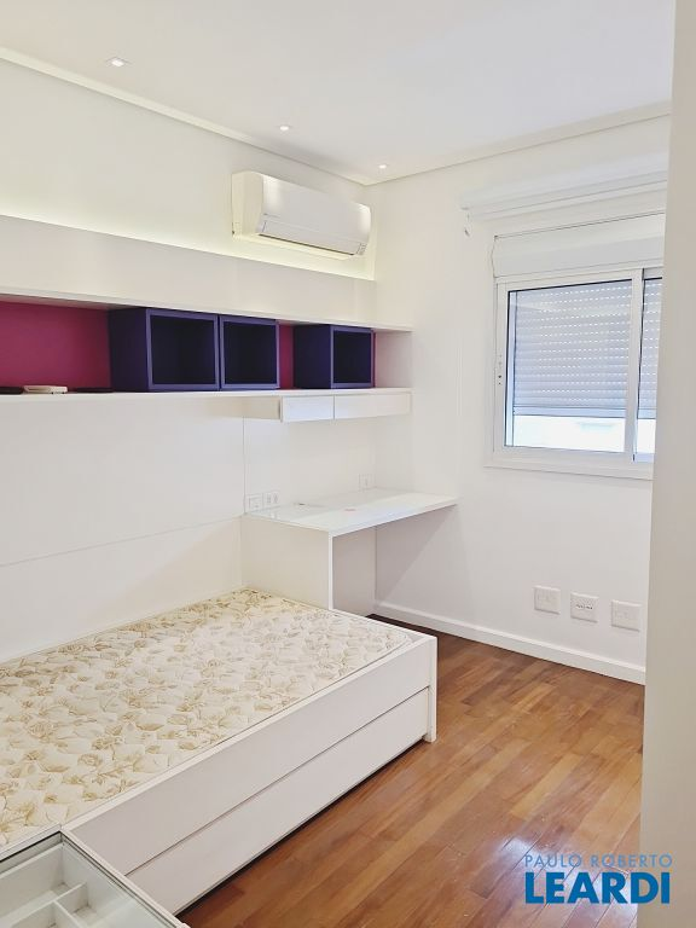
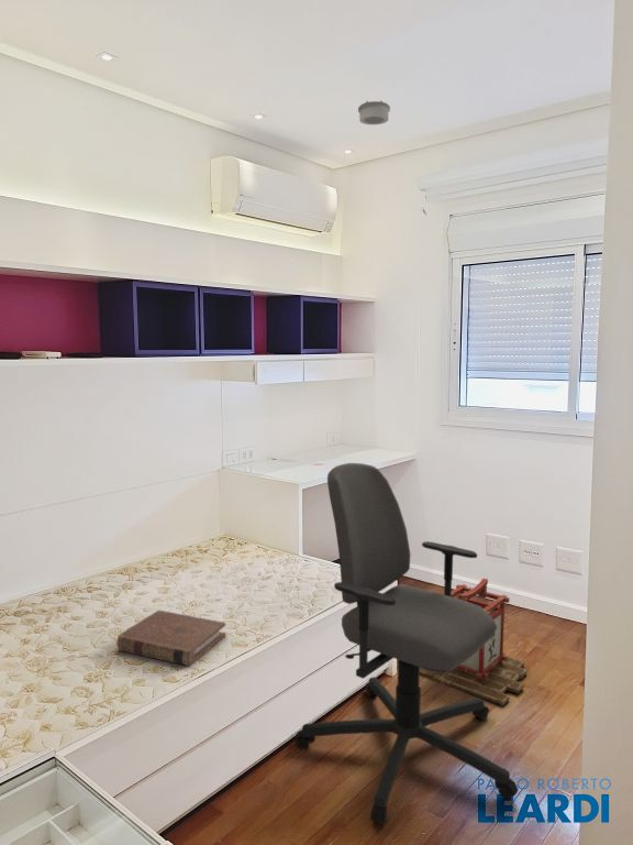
+ office chair [293,462,519,825]
+ smoke detector [357,99,391,125]
+ book [115,610,226,667]
+ lantern [420,578,529,706]
